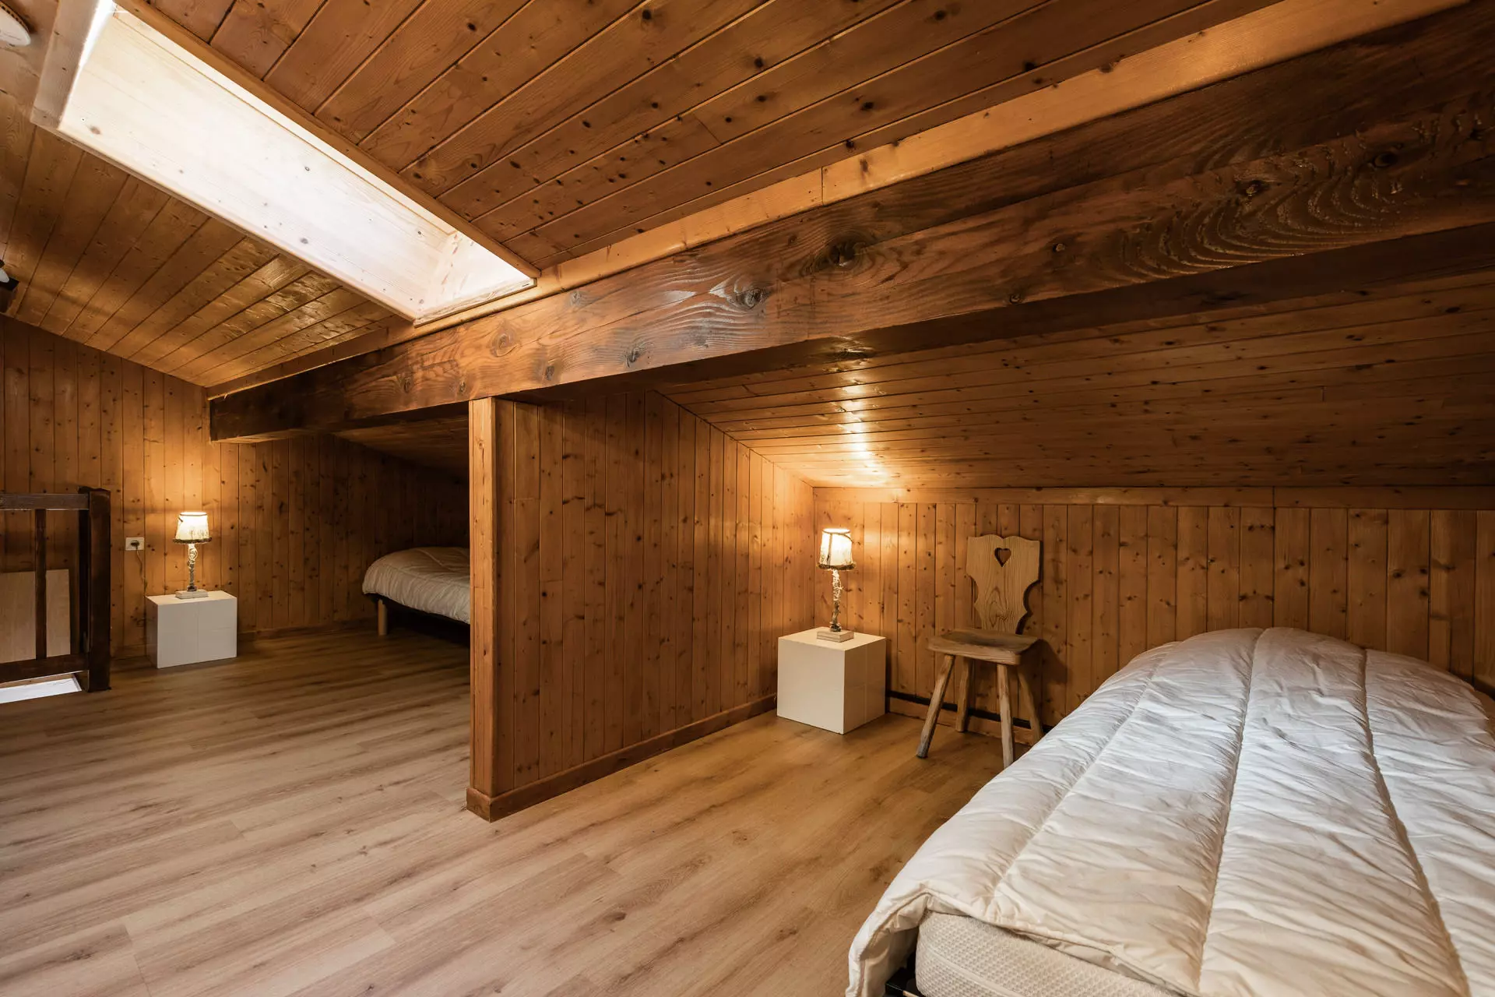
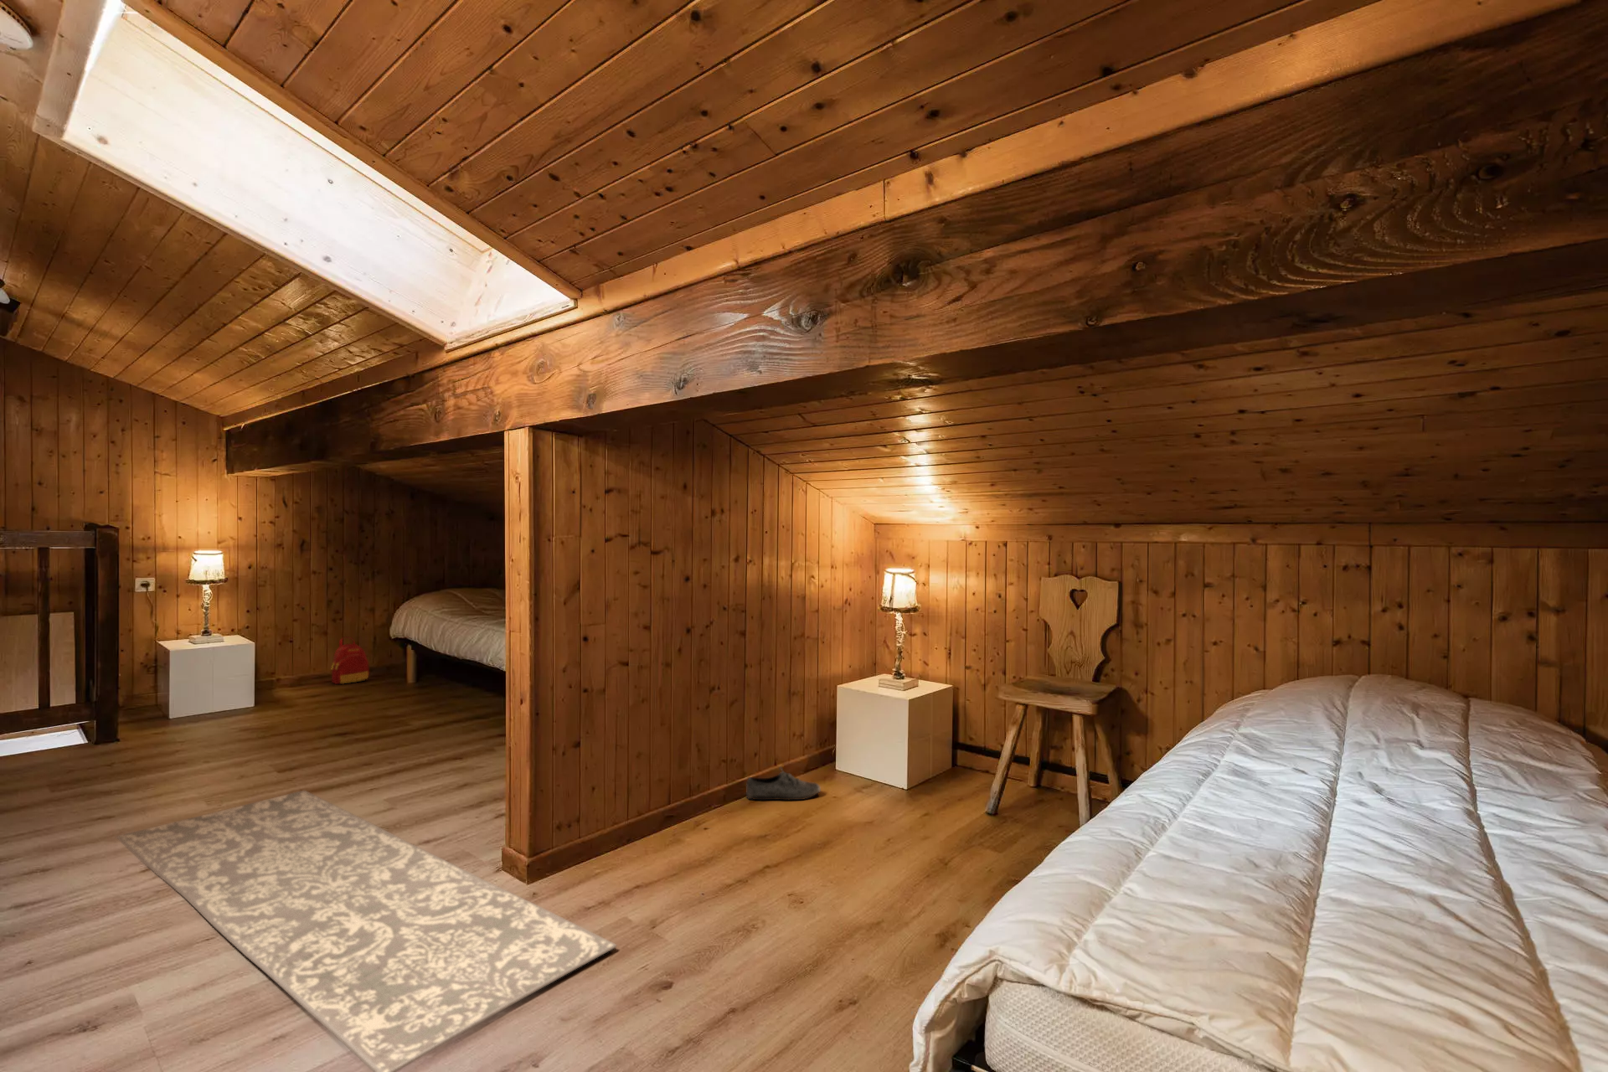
+ rug [115,790,617,1072]
+ shoe [745,766,822,802]
+ backpack [330,635,370,686]
